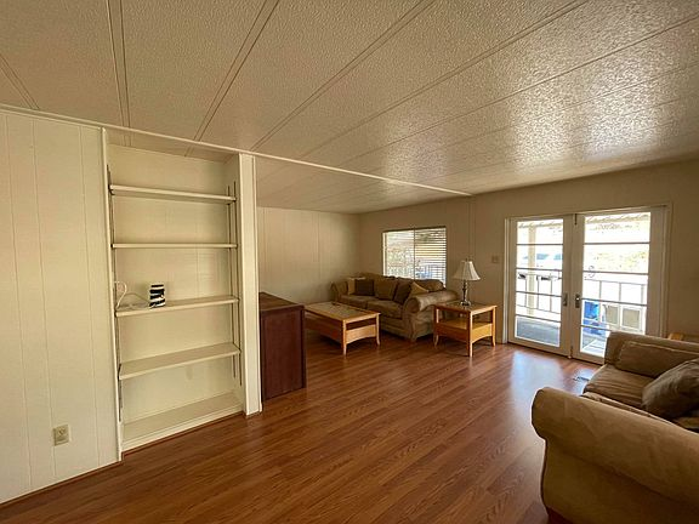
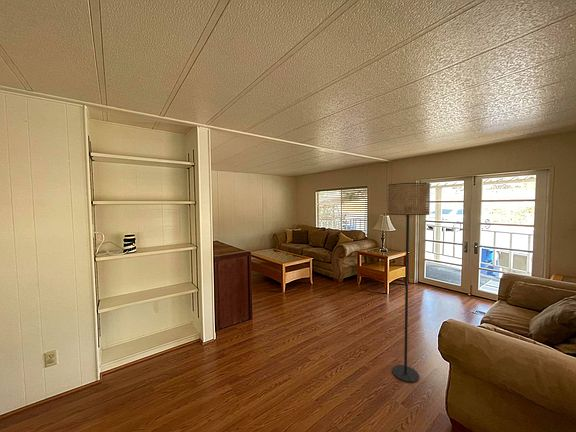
+ floor lamp [387,182,431,383]
